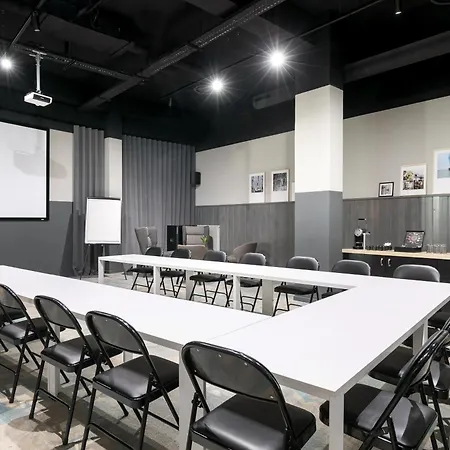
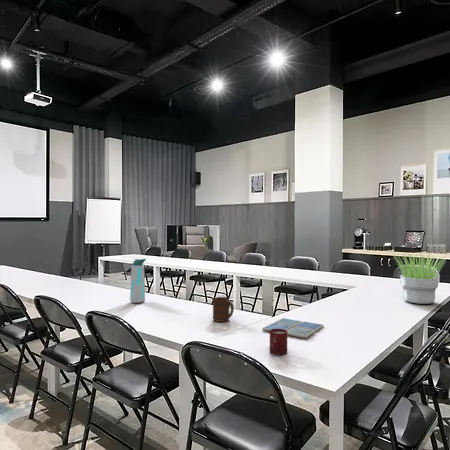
+ cup [212,296,235,323]
+ cup [269,329,288,356]
+ drink coaster [261,317,325,339]
+ potted plant [394,252,447,305]
+ water bottle [129,258,147,304]
